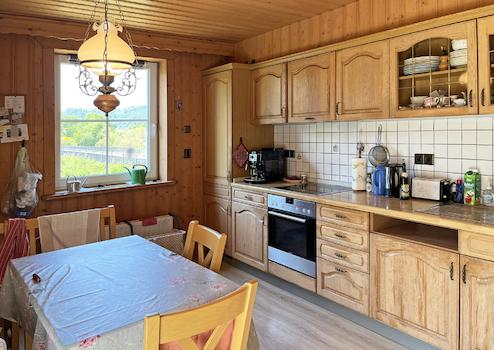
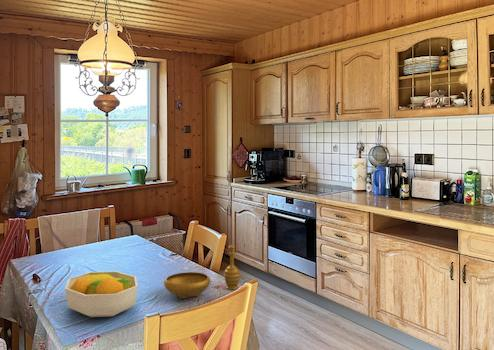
+ fruit bowl [64,270,138,318]
+ decorative bowl [163,244,241,299]
